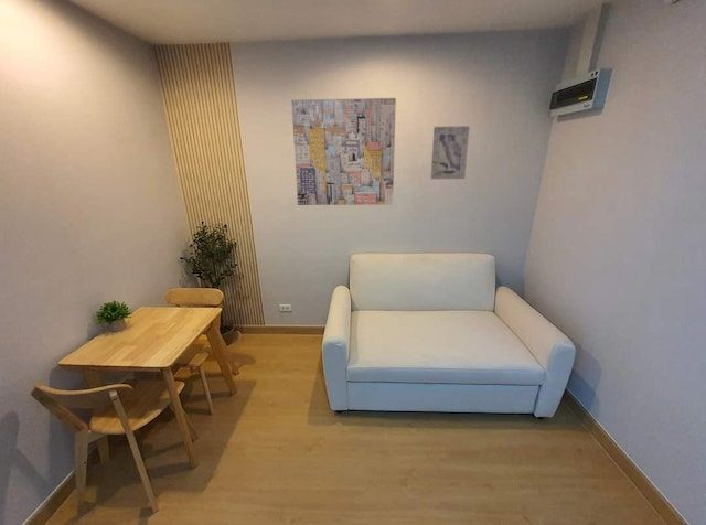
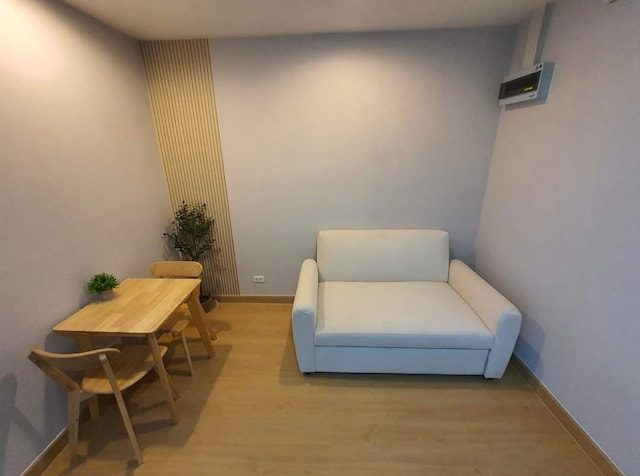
- wall art [430,125,471,180]
- wall art [290,97,397,206]
